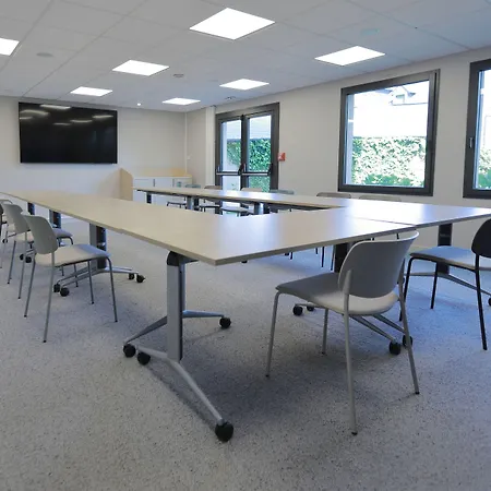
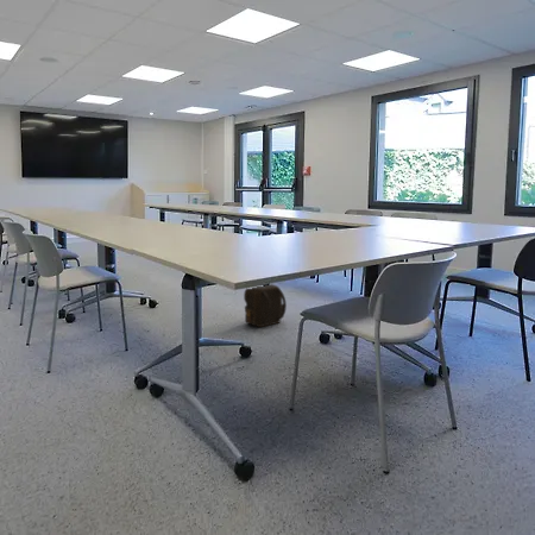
+ backpack [243,283,288,328]
